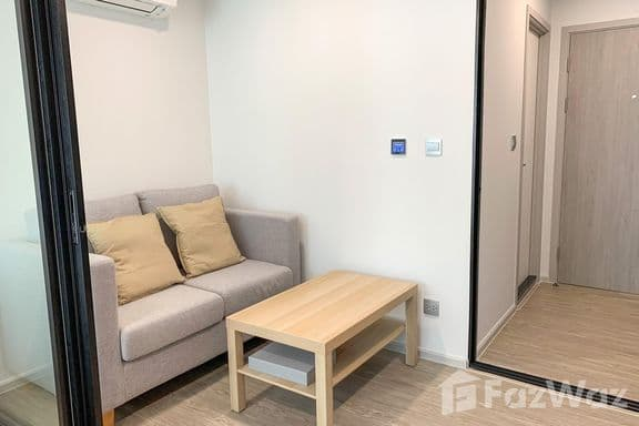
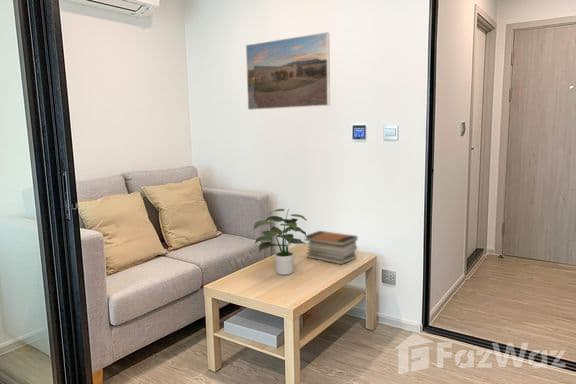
+ potted plant [253,208,308,276]
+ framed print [245,31,331,111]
+ book stack [303,230,358,265]
